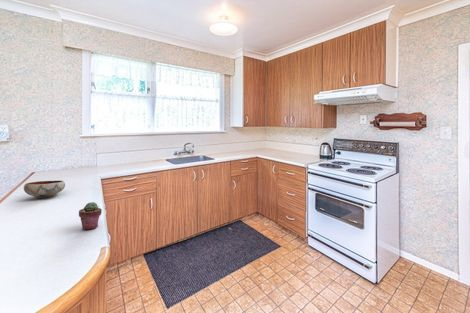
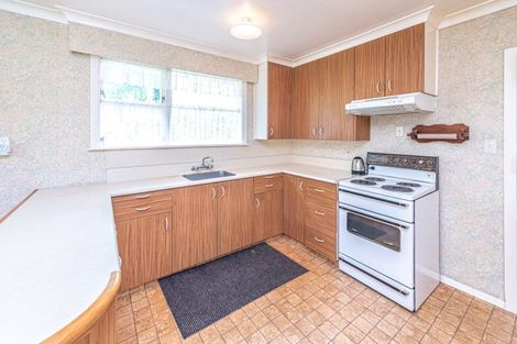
- potted succulent [78,201,103,231]
- bowl [23,180,66,199]
